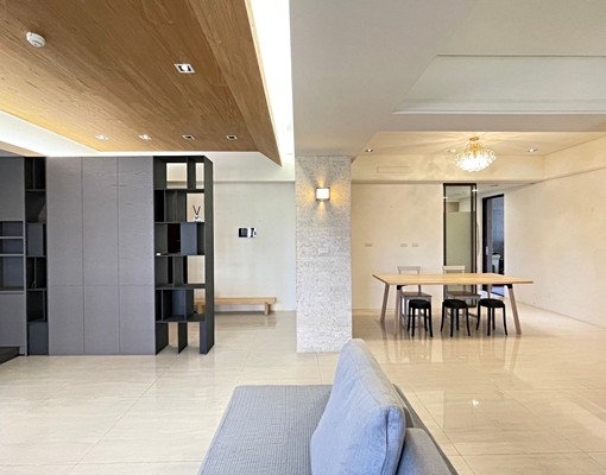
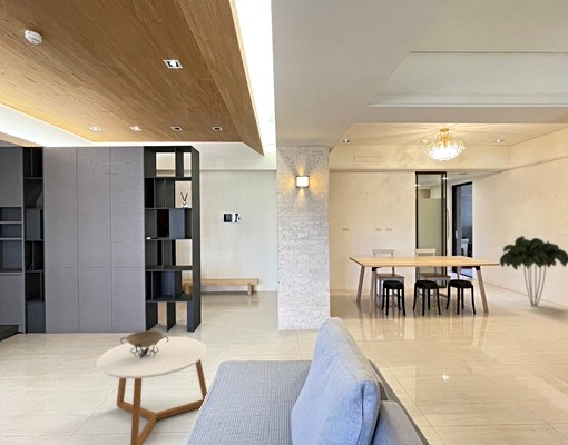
+ indoor plant [499,235,568,307]
+ coffee table [96,335,208,445]
+ decorative bowl [119,329,168,359]
